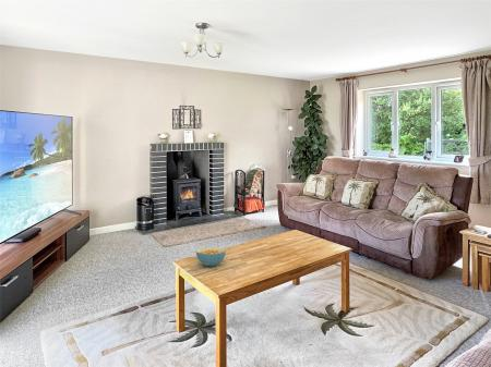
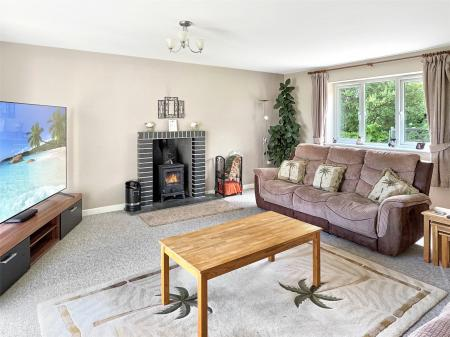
- cereal bowl [195,246,227,268]
